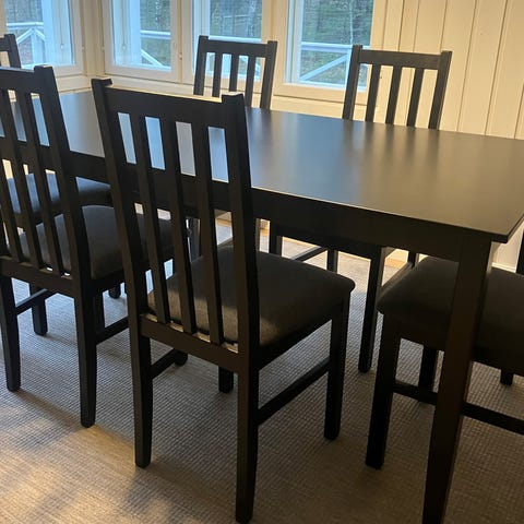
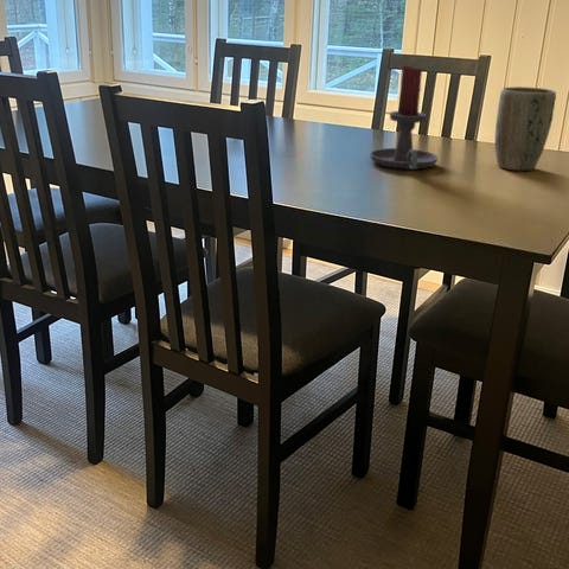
+ candle holder [369,64,440,171]
+ plant pot [493,85,557,172]
